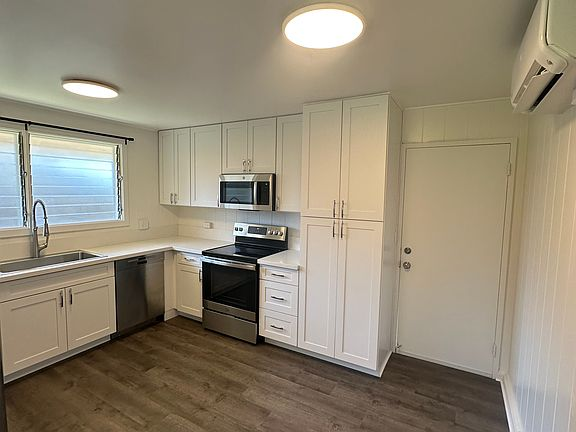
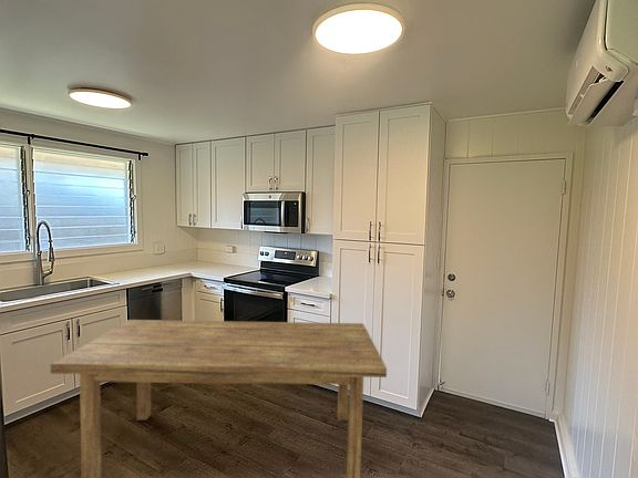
+ dining table [50,319,388,478]
